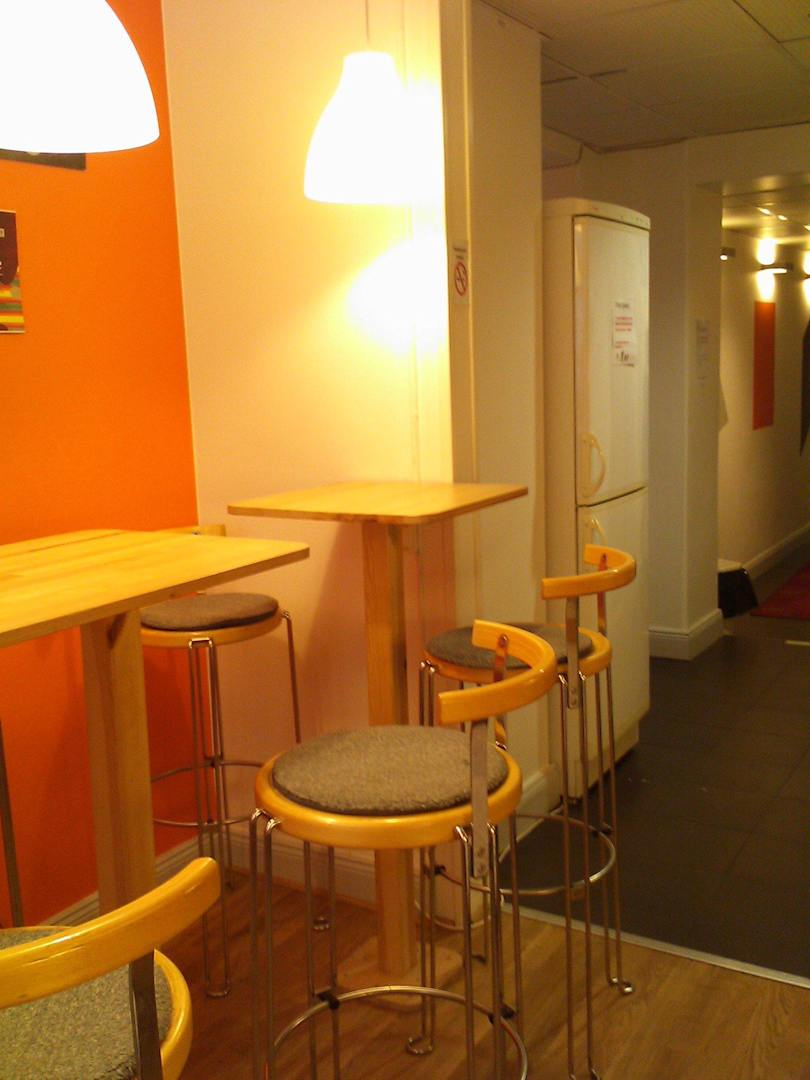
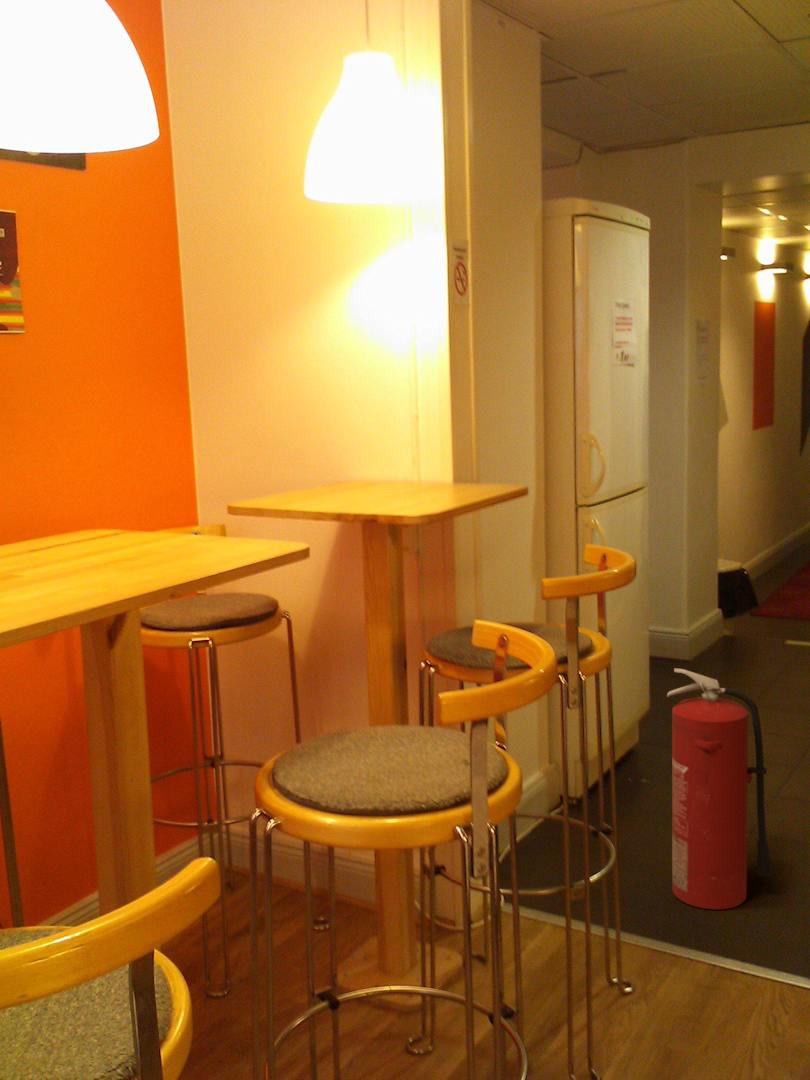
+ fire extinguisher [666,667,774,911]
